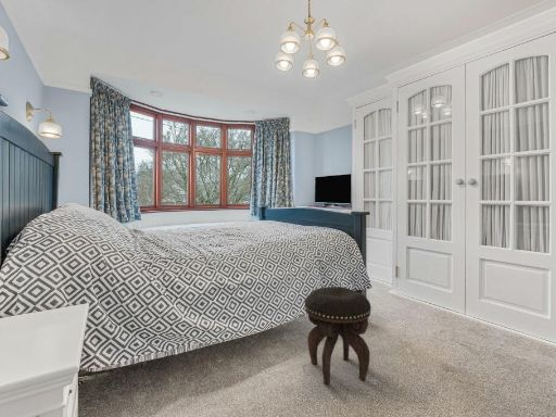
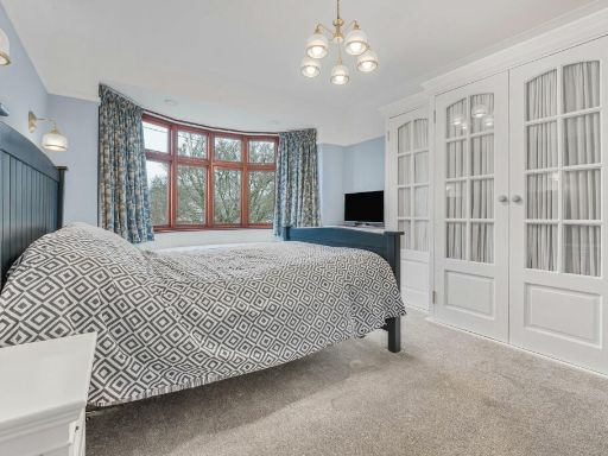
- footstool [304,286,372,387]
